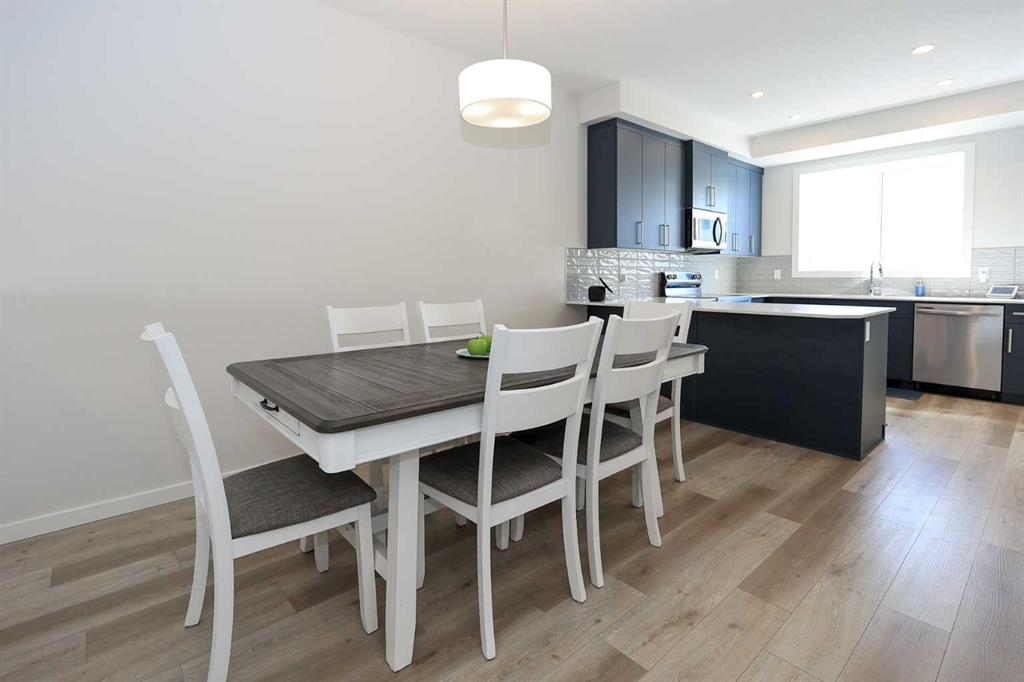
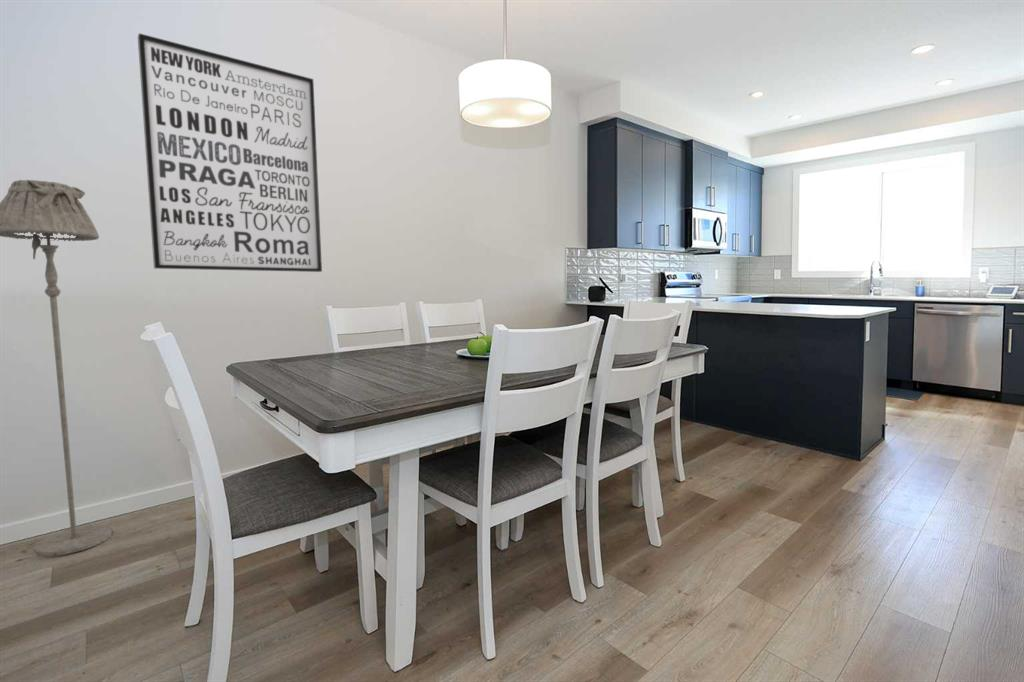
+ floor lamp [0,179,113,557]
+ wall art [137,32,323,273]
